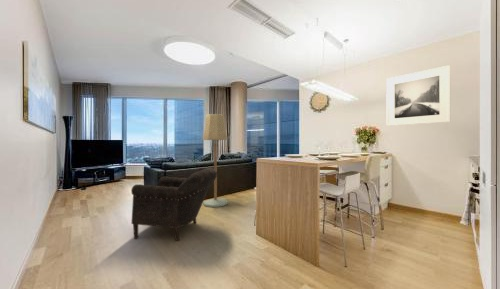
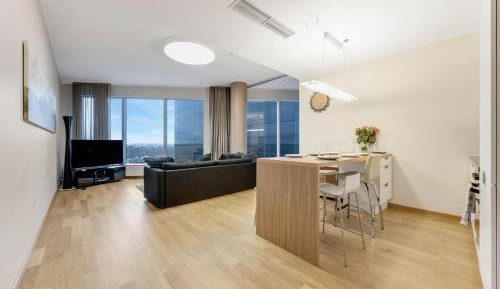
- floor lamp [202,113,229,208]
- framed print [385,64,452,127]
- armchair [130,166,218,242]
